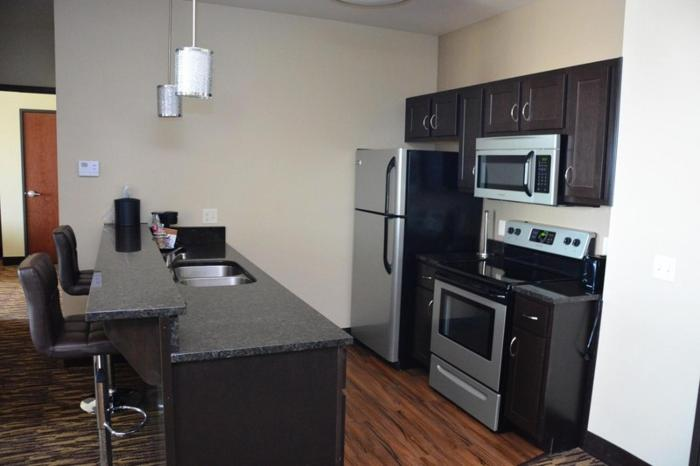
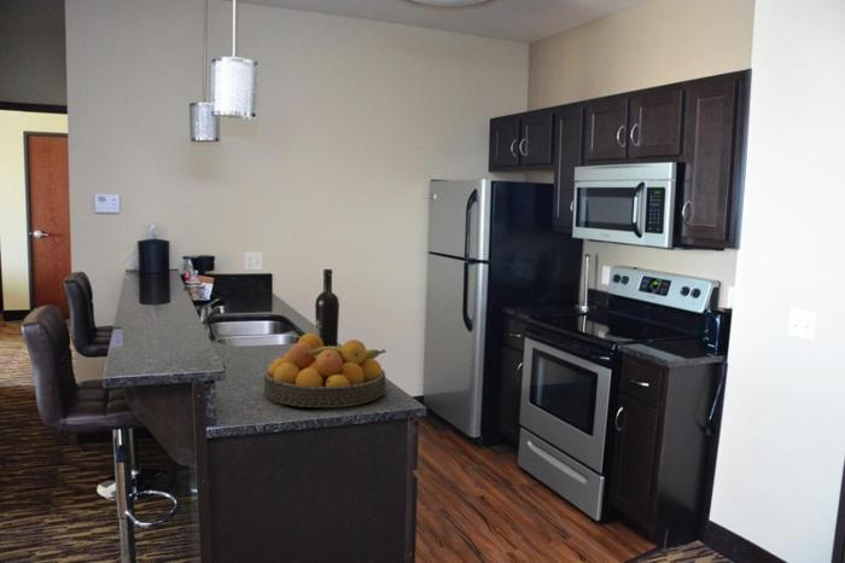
+ wine bottle [314,268,340,347]
+ fruit bowl [263,332,387,408]
